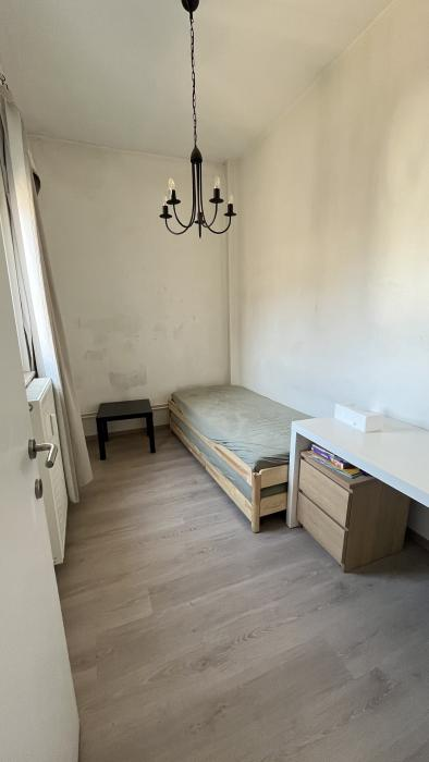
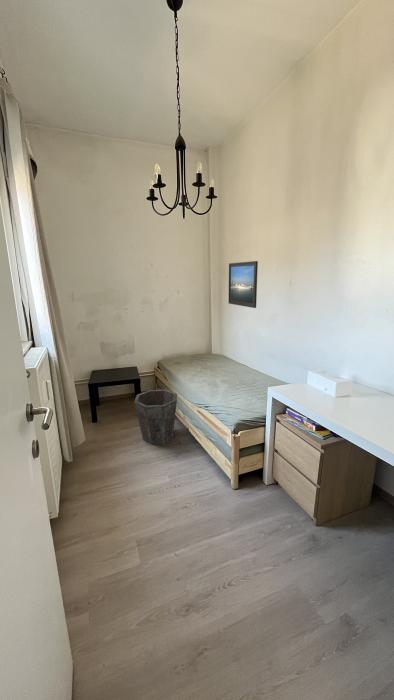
+ waste bin [133,389,178,445]
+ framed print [228,260,259,309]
